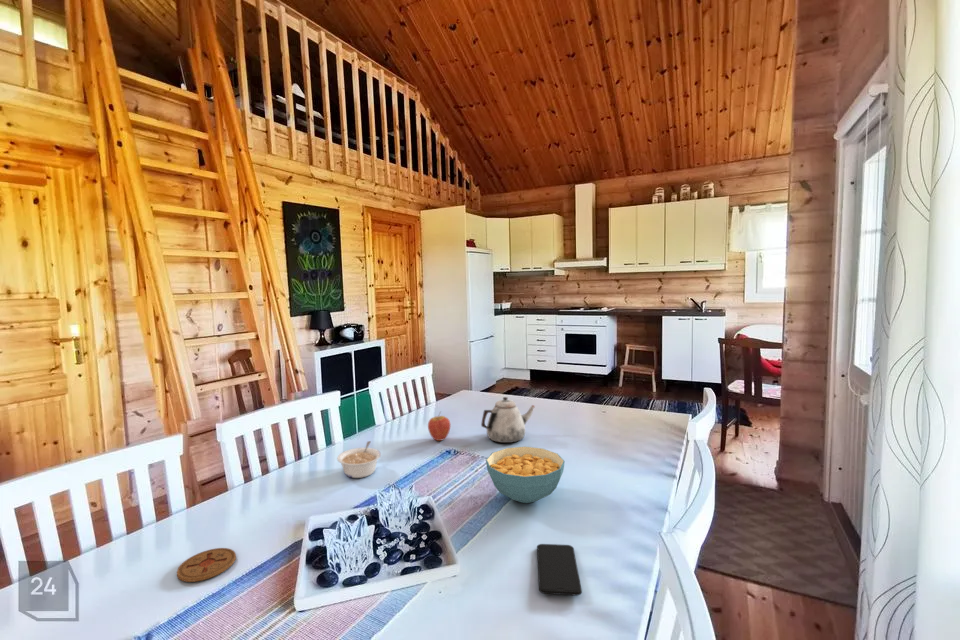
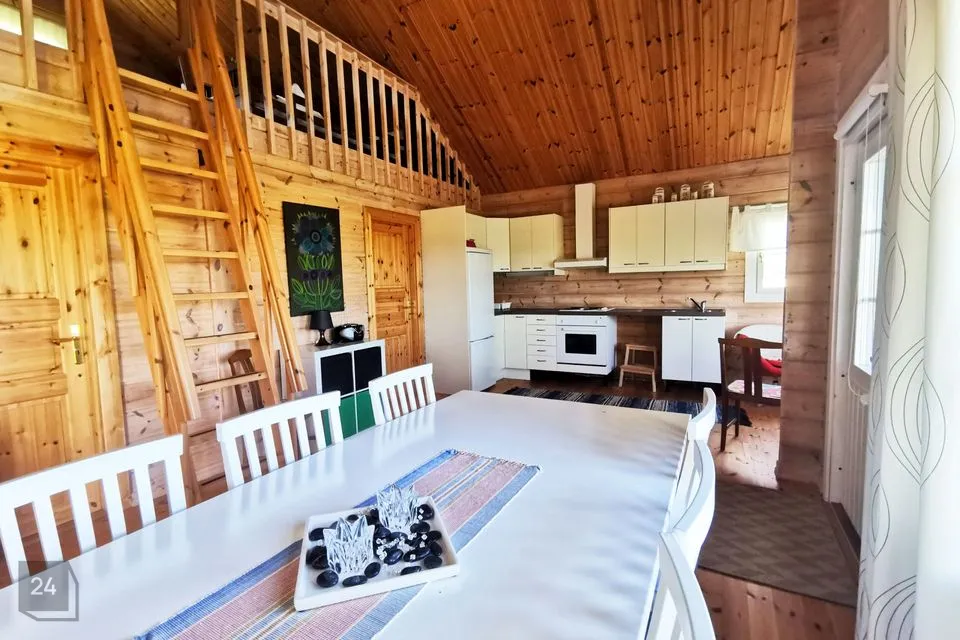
- legume [336,440,382,479]
- coaster [176,547,237,583]
- fruit [427,410,452,442]
- cereal bowl [485,446,566,504]
- teapot [480,396,536,444]
- smartphone [536,543,583,597]
